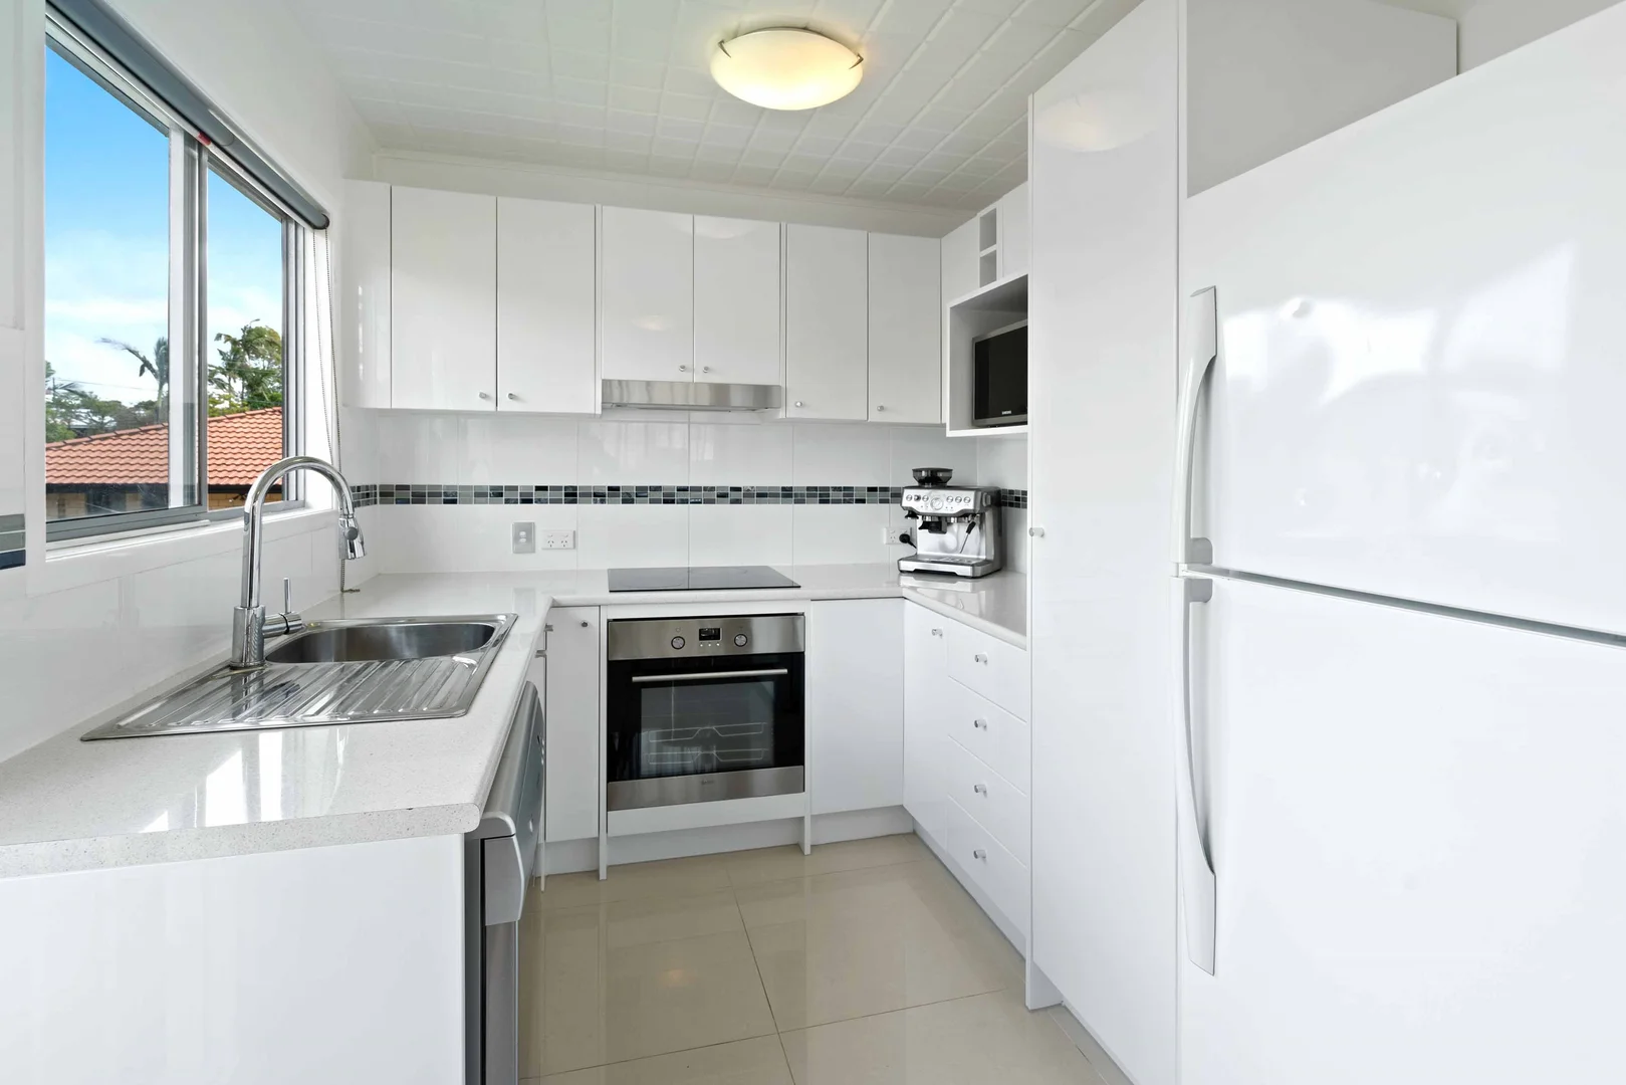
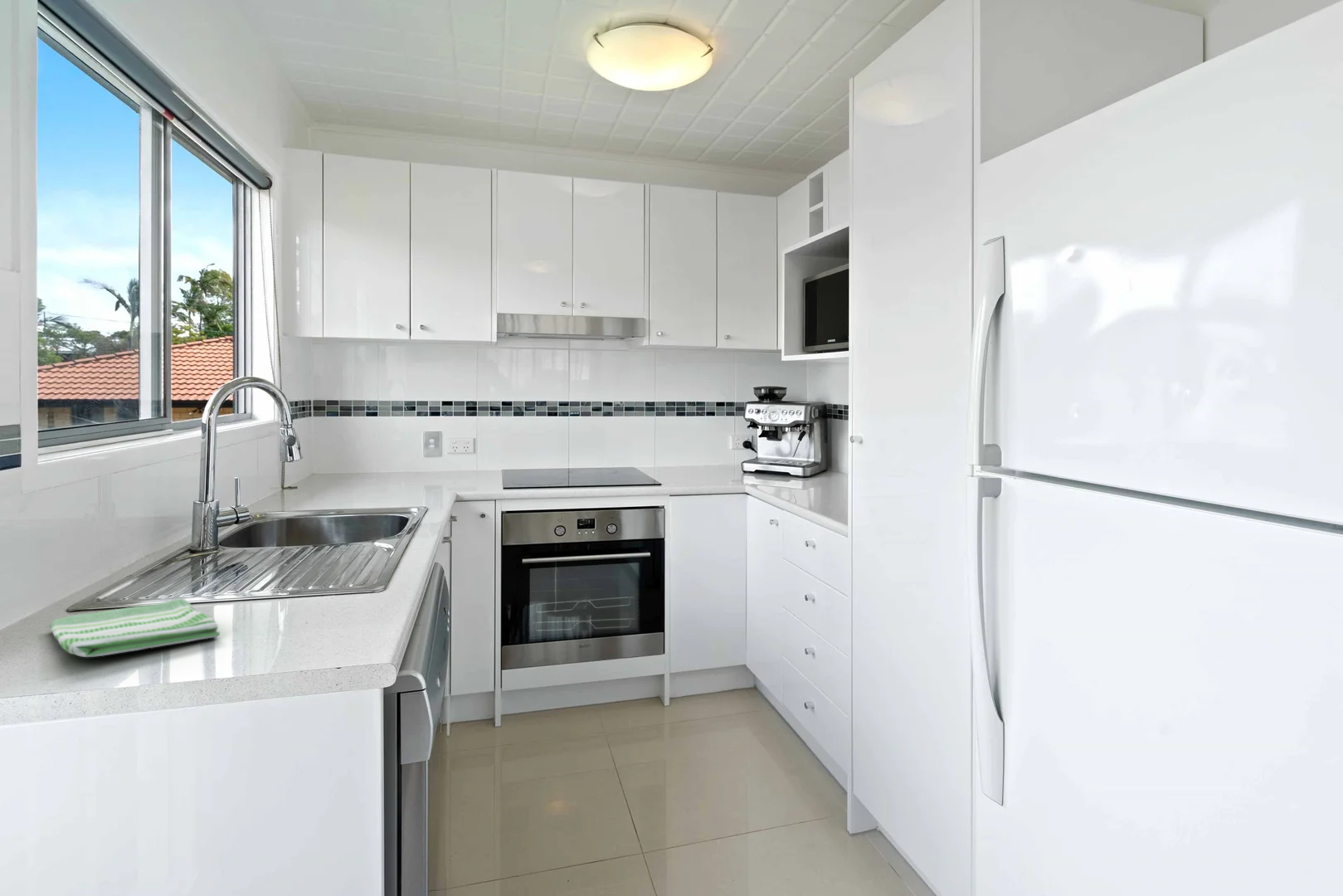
+ dish towel [48,598,221,658]
